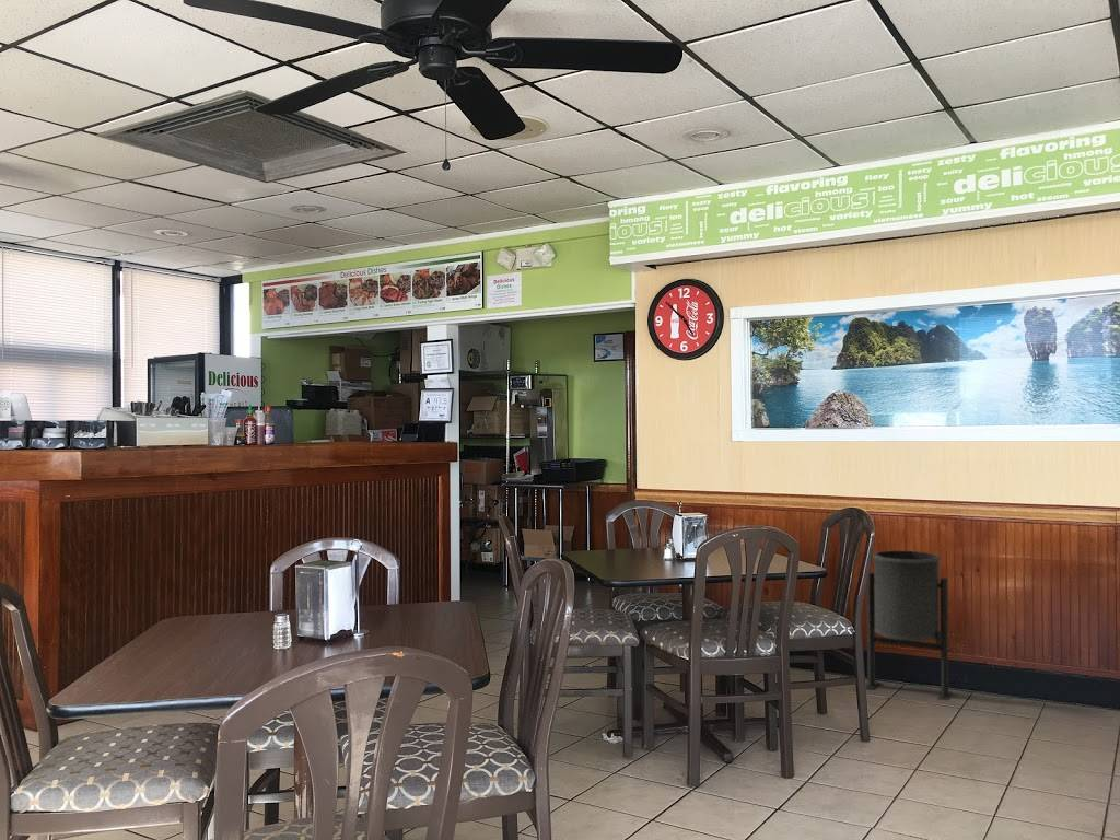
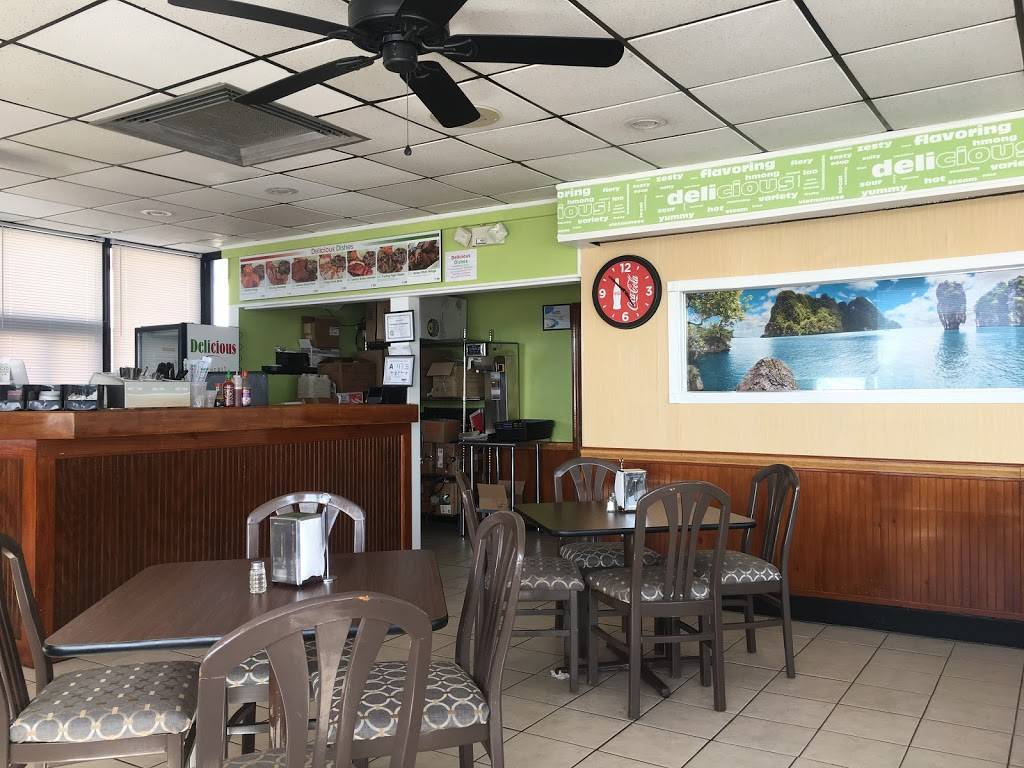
- trash can [865,549,954,701]
